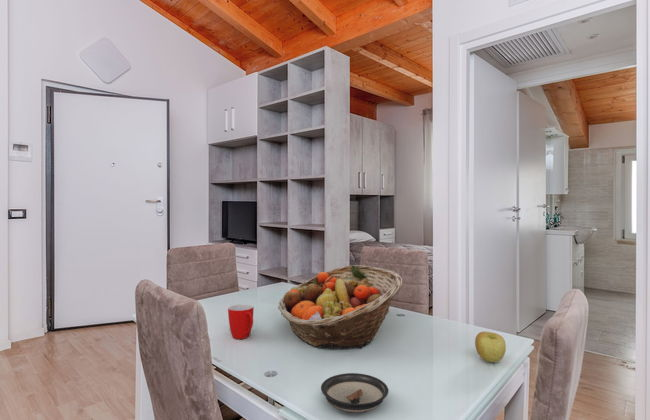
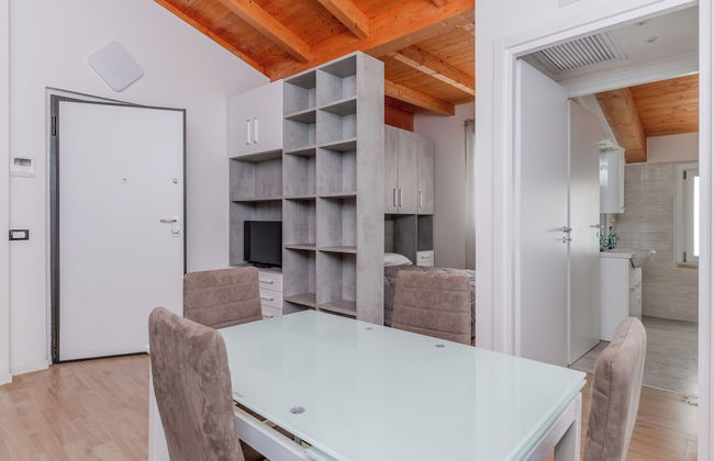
- fruit basket [277,264,403,350]
- saucer [320,372,390,413]
- apple [474,330,507,363]
- mug [227,303,255,340]
